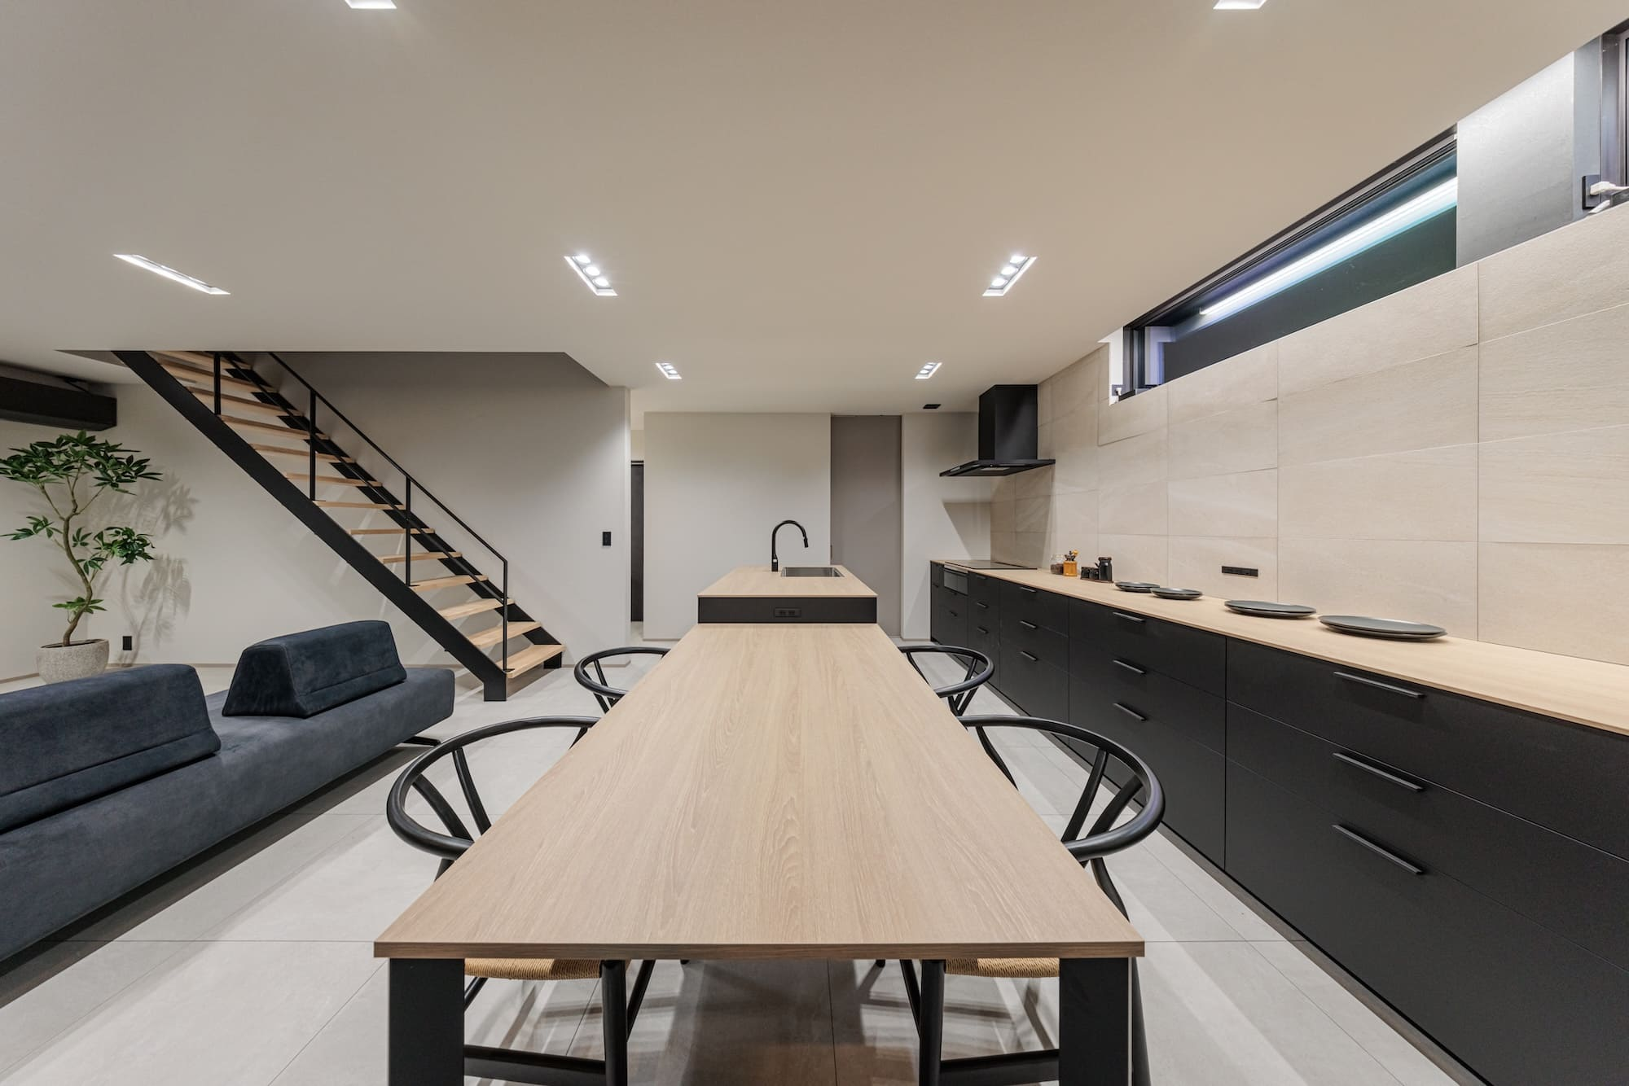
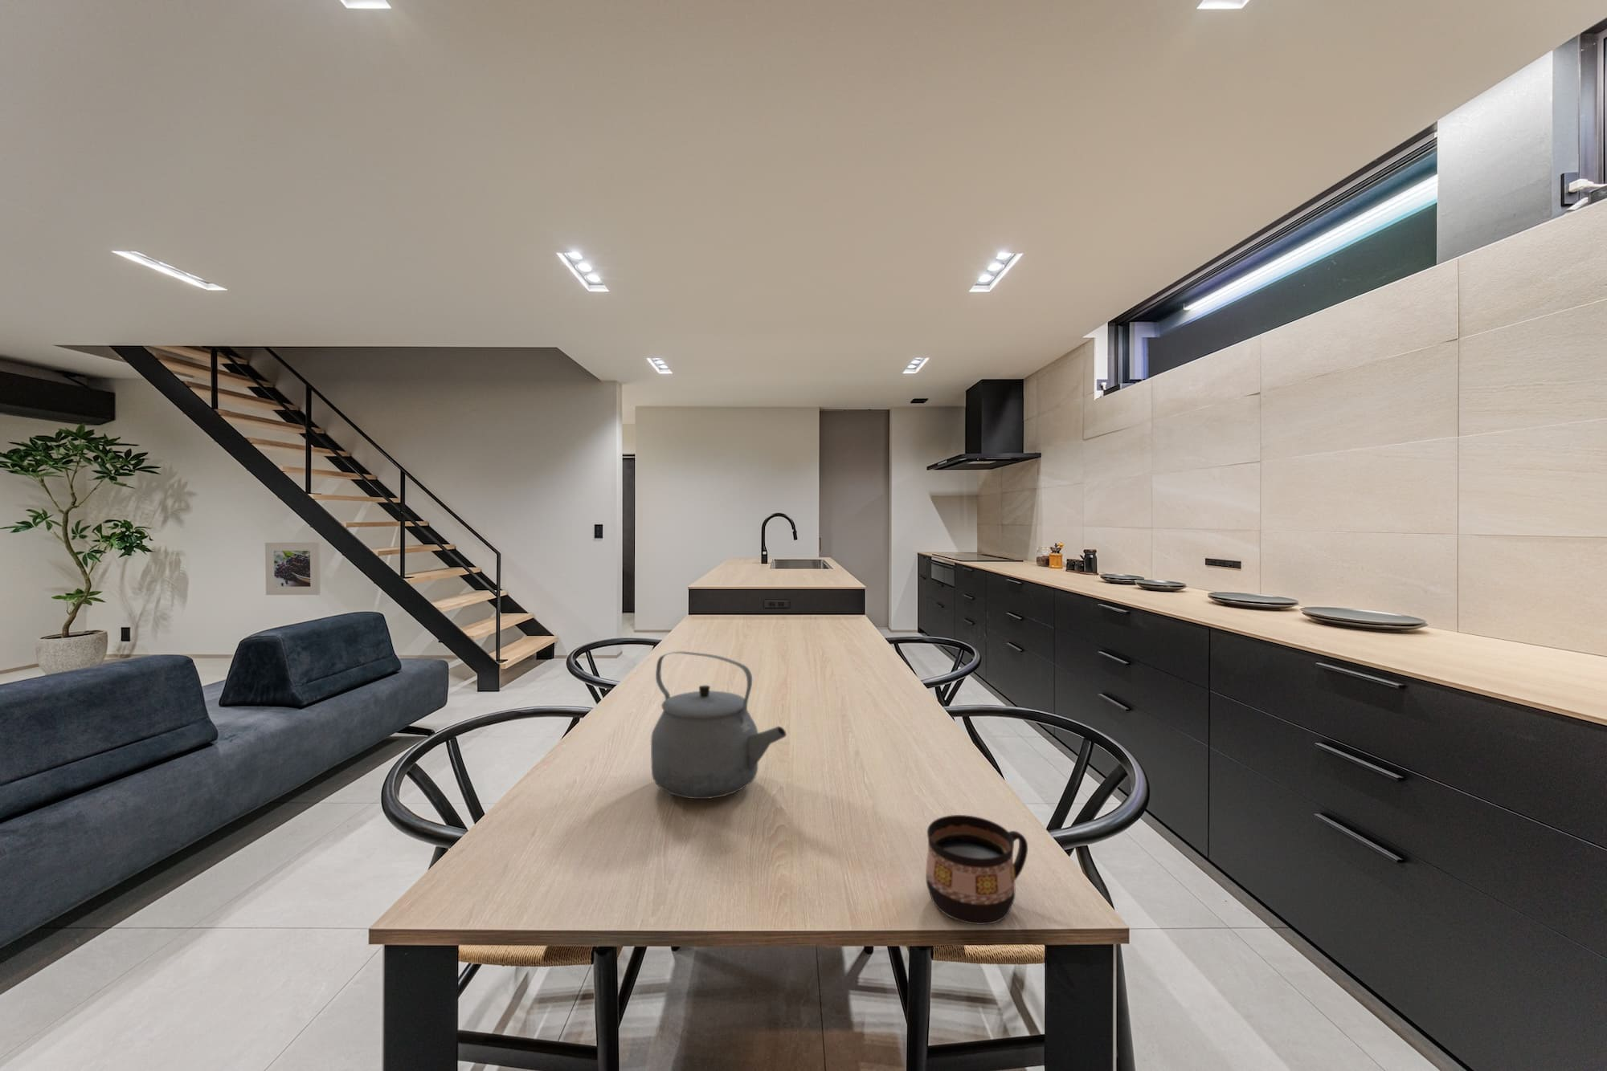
+ cup [924,814,1028,925]
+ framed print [264,541,320,595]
+ tea kettle [650,651,788,800]
